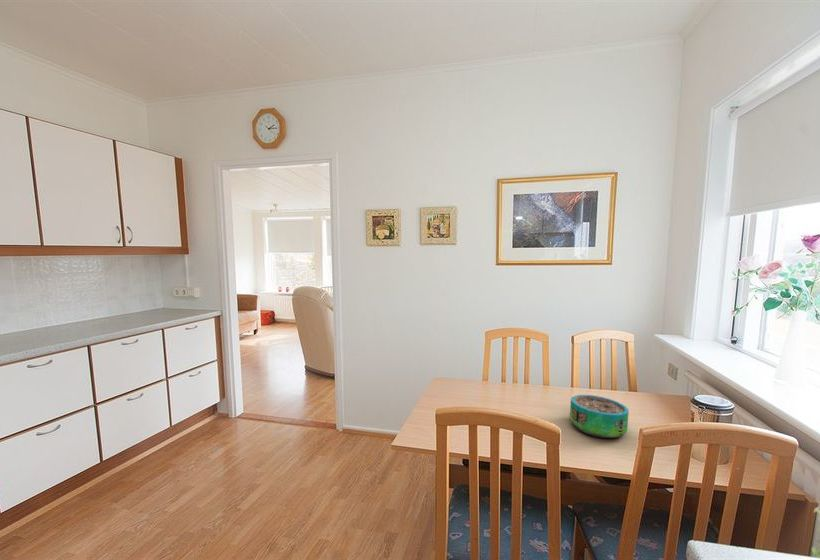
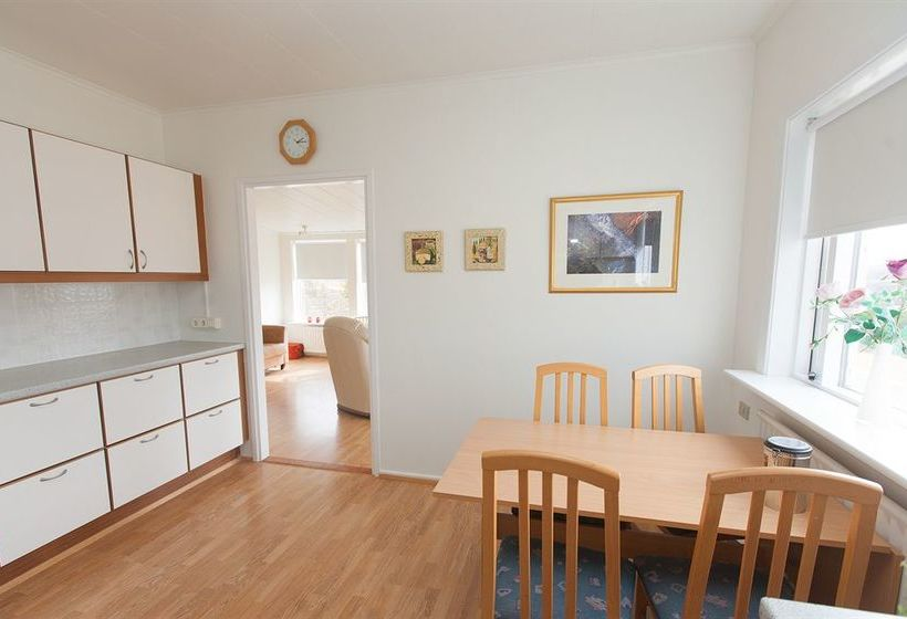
- decorative bowl [569,394,630,439]
